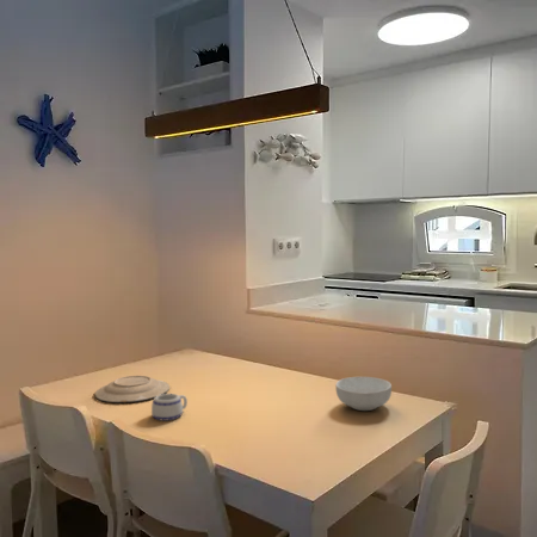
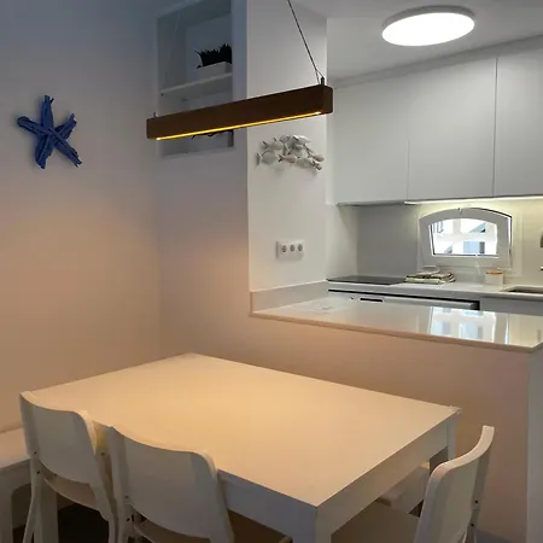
- mug [150,393,189,422]
- cereal bowl [334,376,393,412]
- plate [94,375,171,403]
